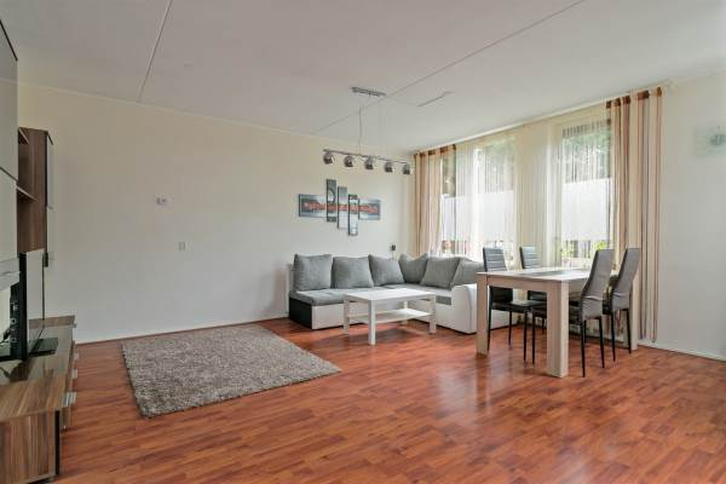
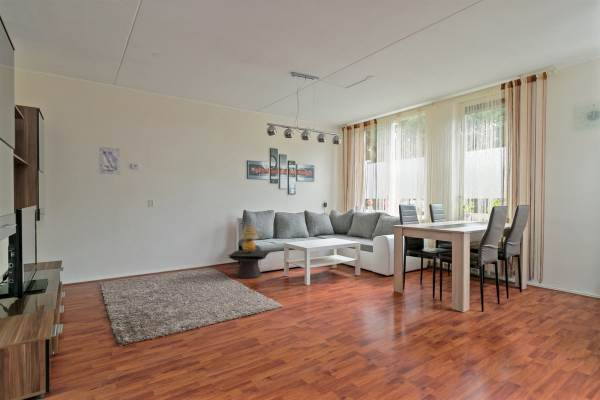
+ side table [227,249,271,280]
+ wall art [98,146,121,176]
+ table lamp [239,224,259,253]
